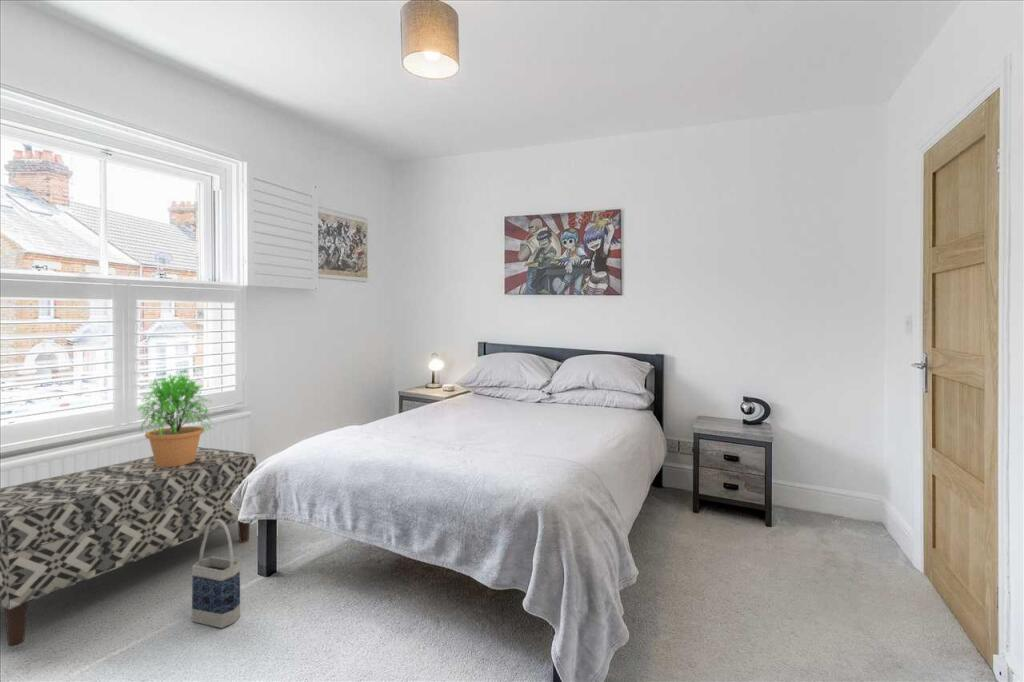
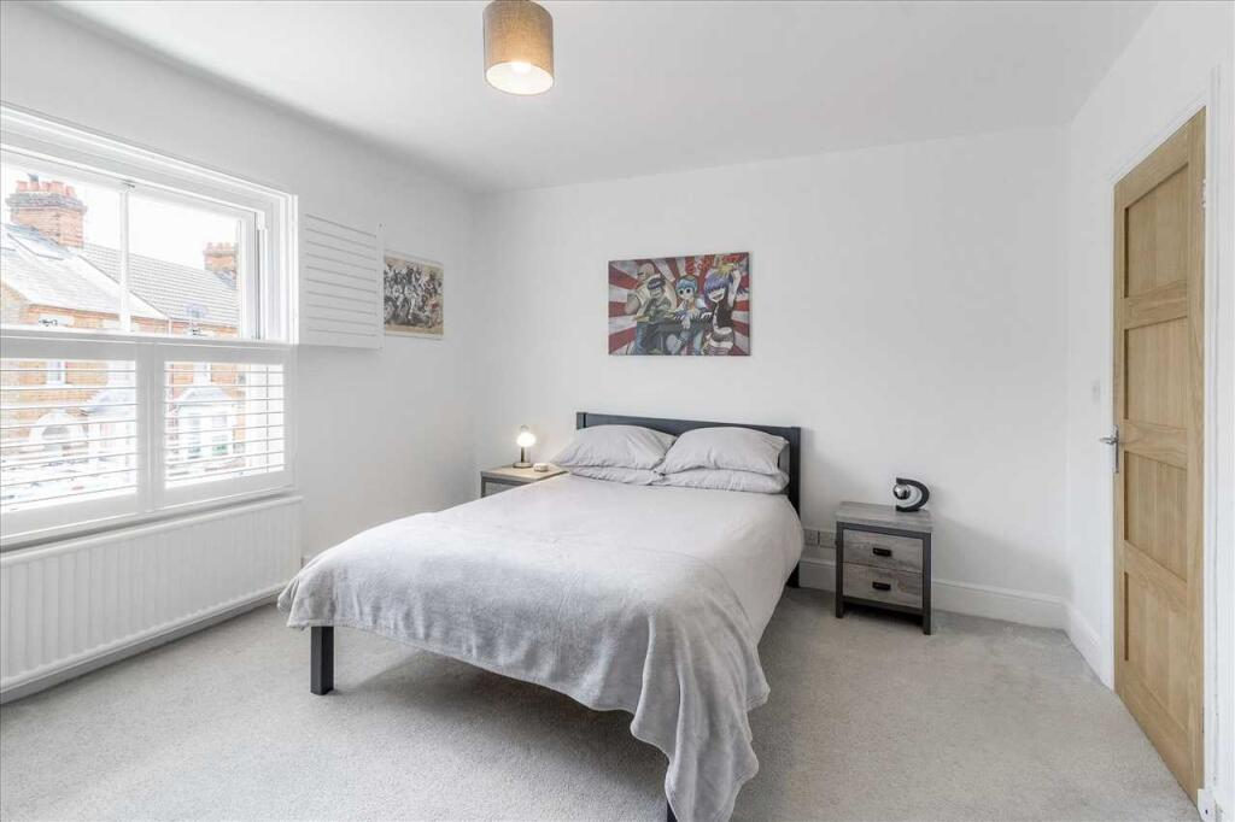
- potted plant [135,372,214,467]
- bench [0,446,258,647]
- bag [191,519,241,629]
